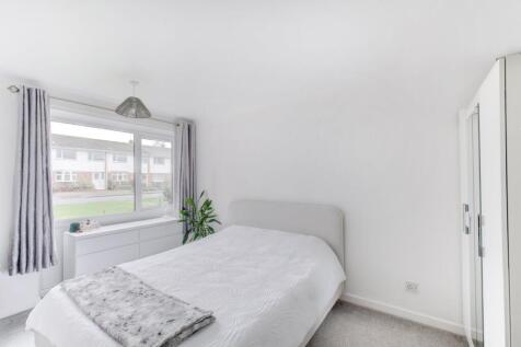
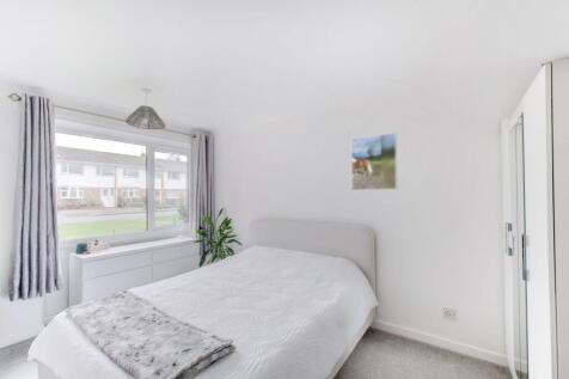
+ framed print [350,132,398,191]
